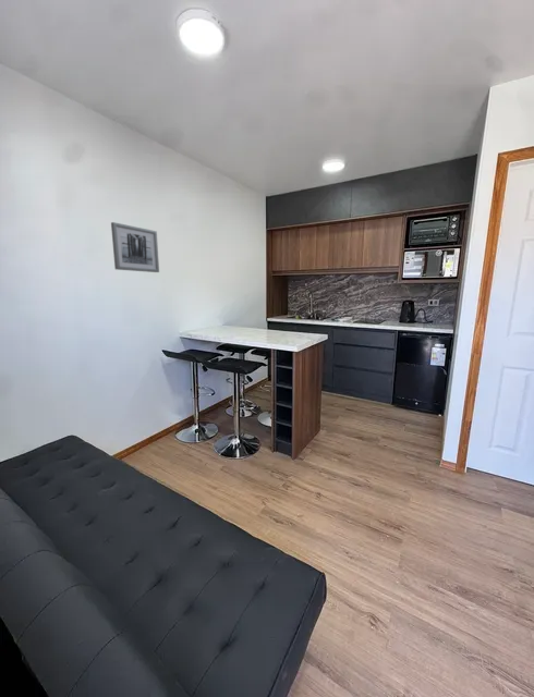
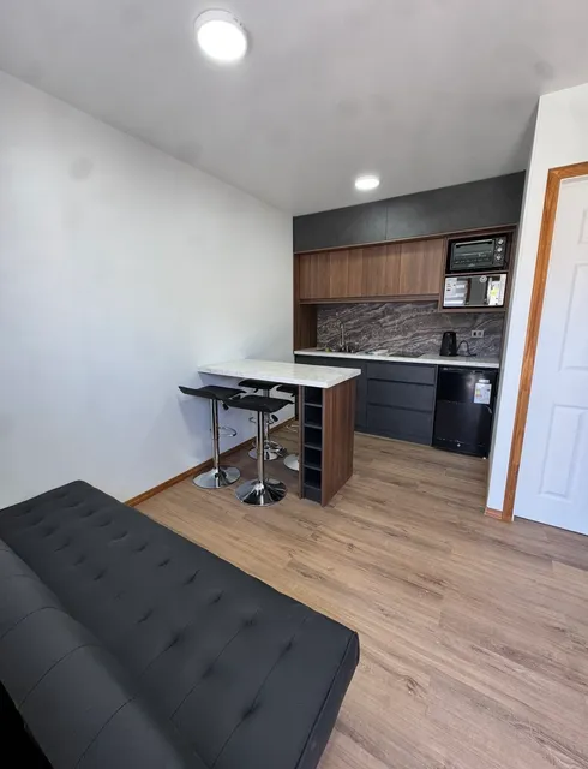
- wall art [110,221,160,273]
